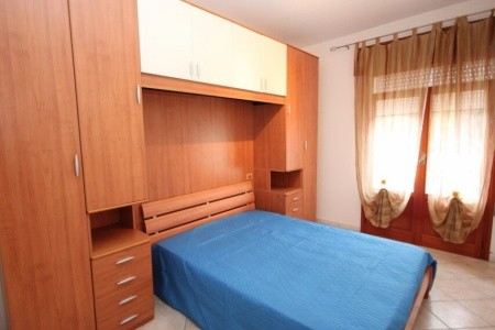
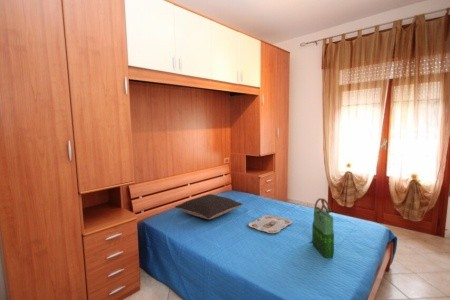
+ serving tray [247,214,293,234]
+ pillow [174,193,244,220]
+ tote bag [311,197,335,259]
